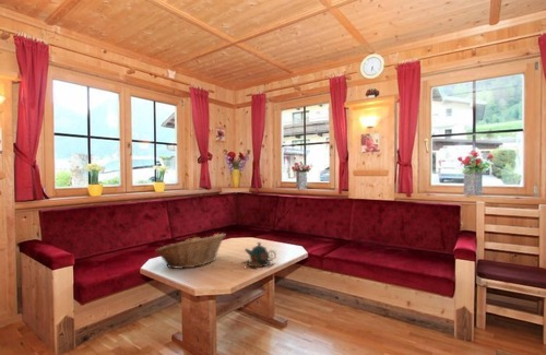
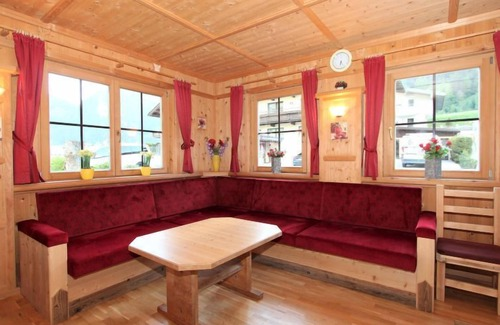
- fruit basket [154,233,226,270]
- teapot [241,241,277,270]
